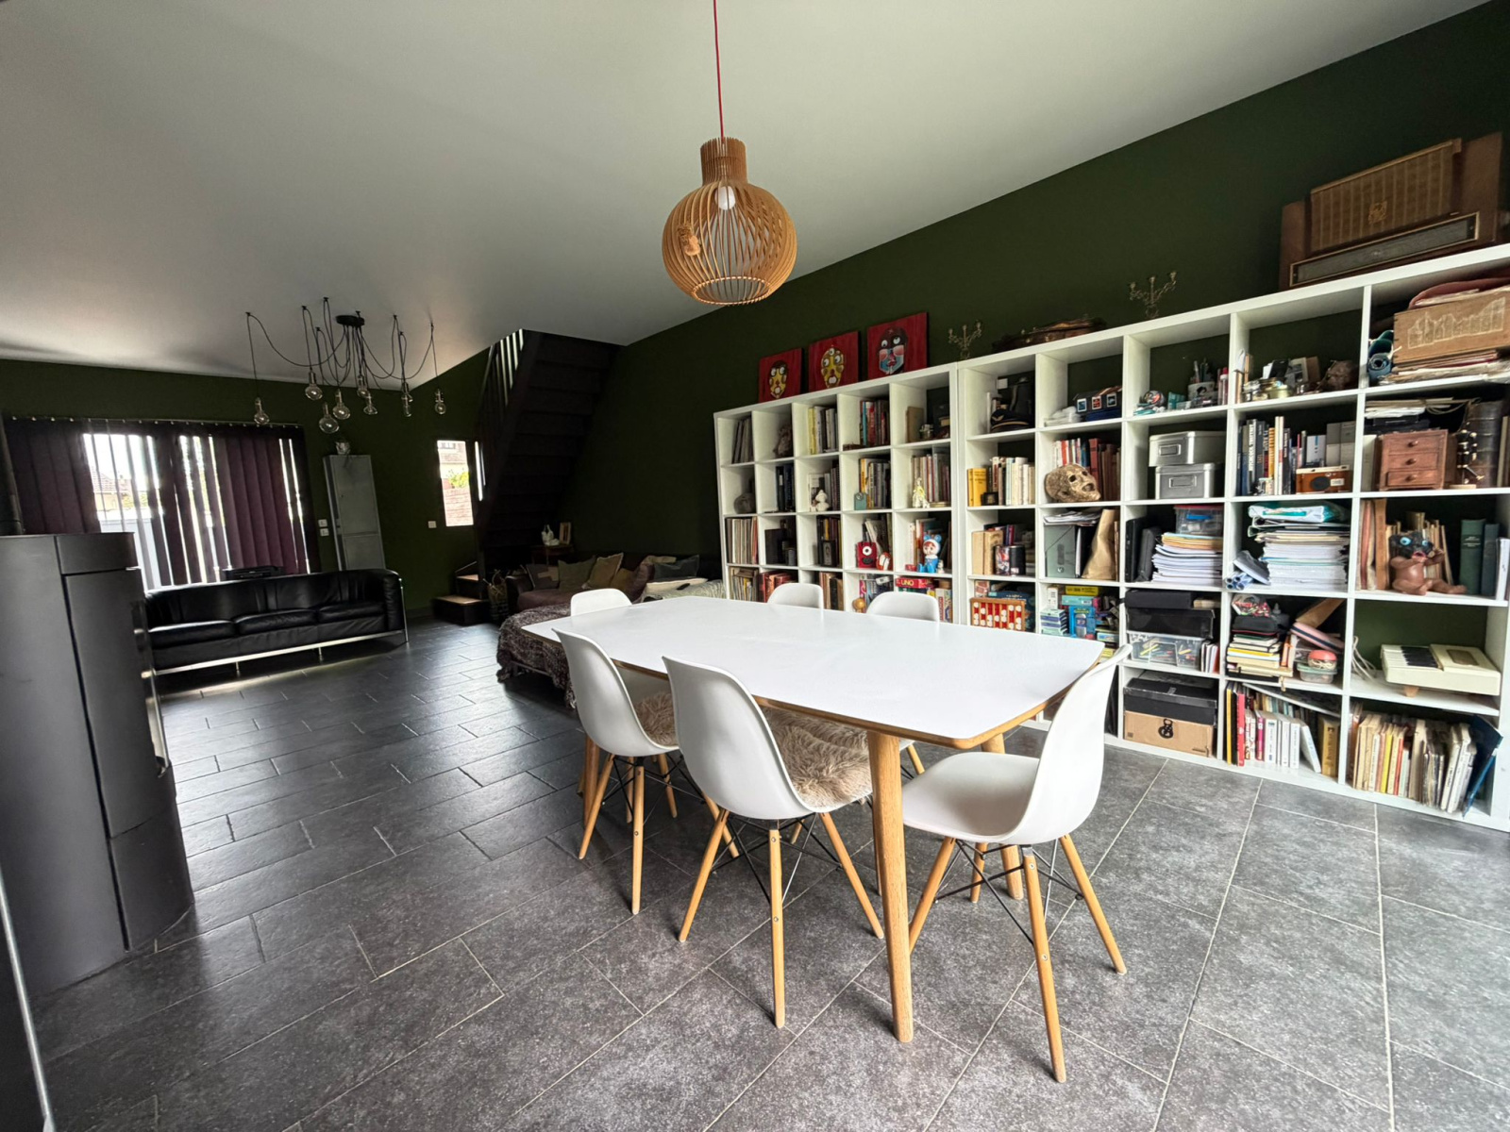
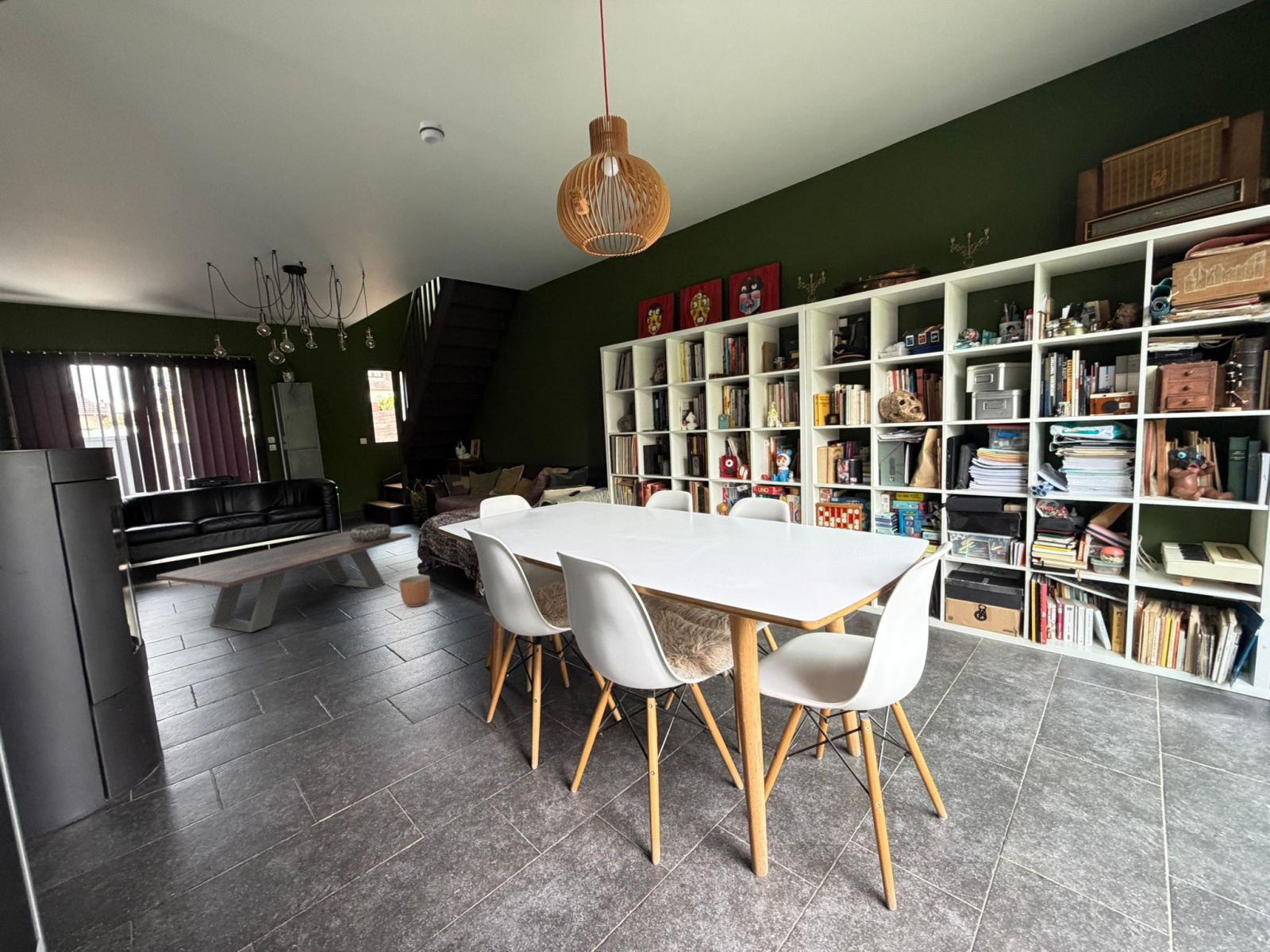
+ planter [398,574,431,608]
+ smoke detector [418,120,445,147]
+ coffee table [156,531,413,633]
+ decorative bowl [350,524,392,541]
